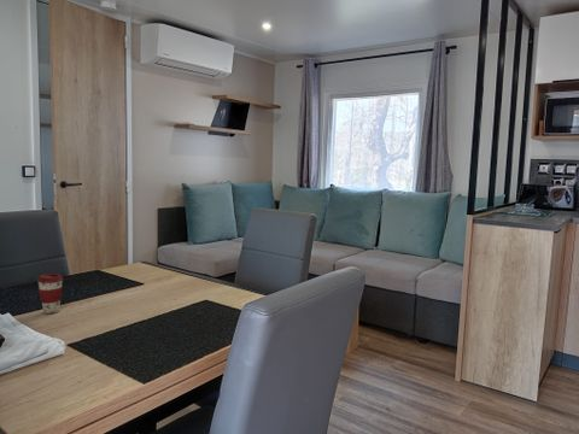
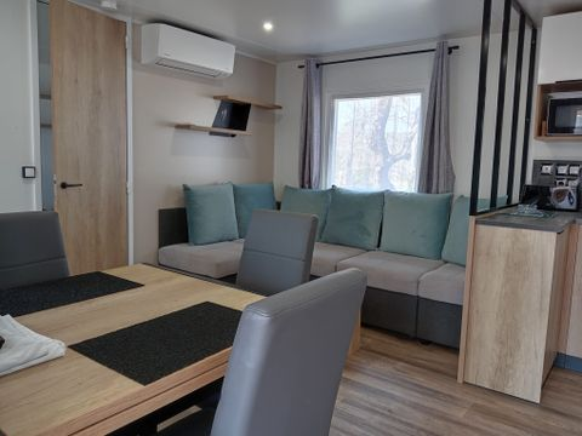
- coffee cup [36,272,64,315]
